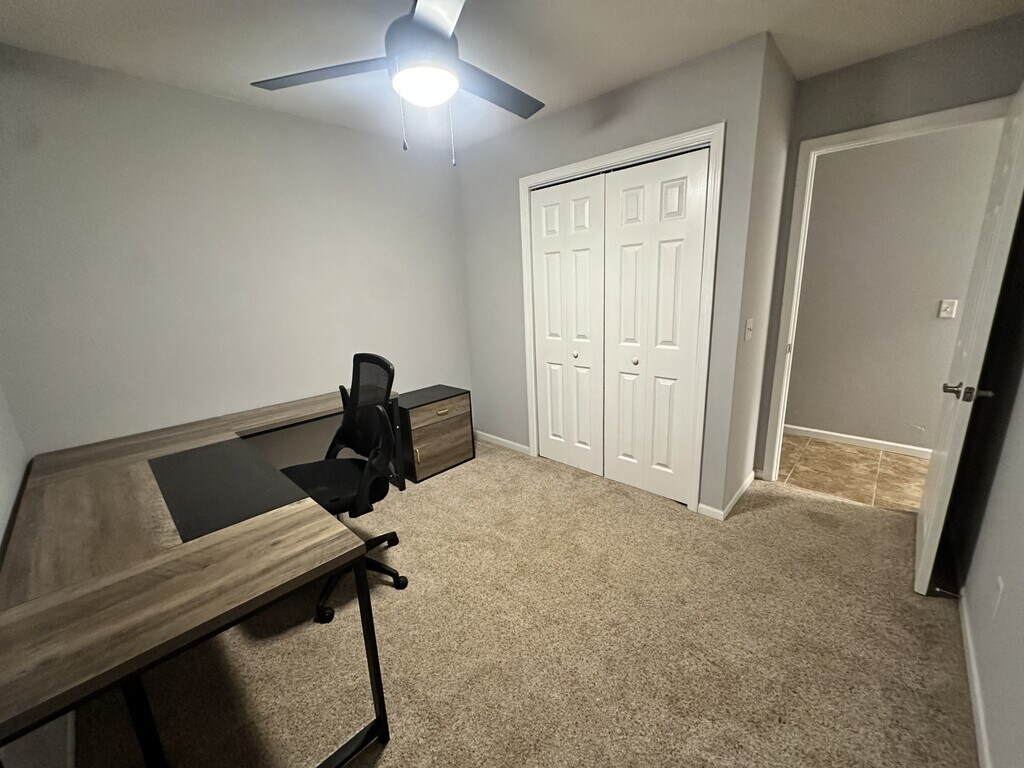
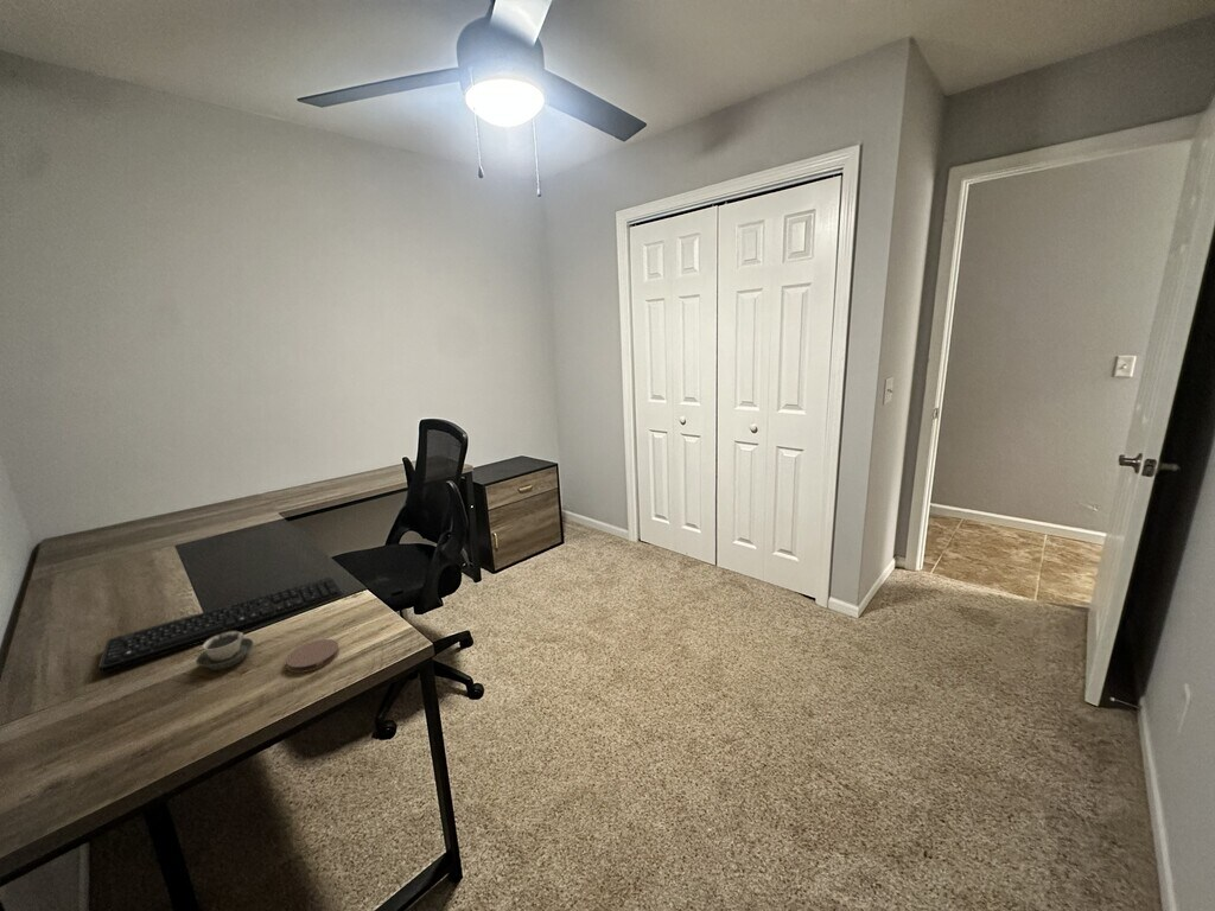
+ keyboard [97,575,345,675]
+ cup [196,631,255,671]
+ coaster [285,638,341,674]
